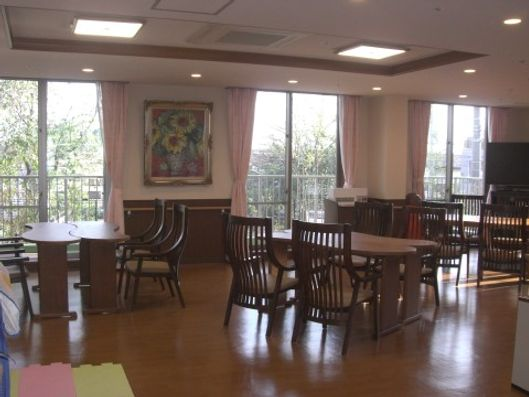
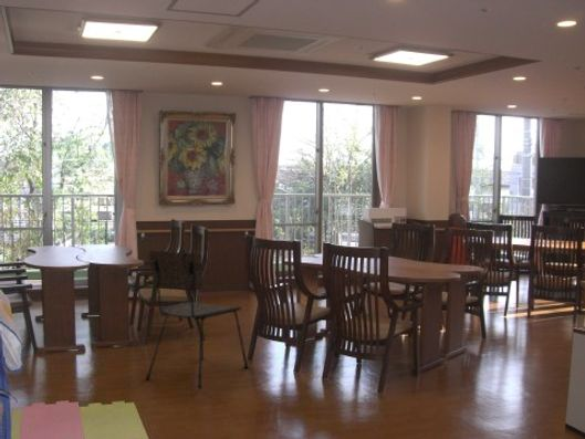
+ dining chair [145,250,250,390]
